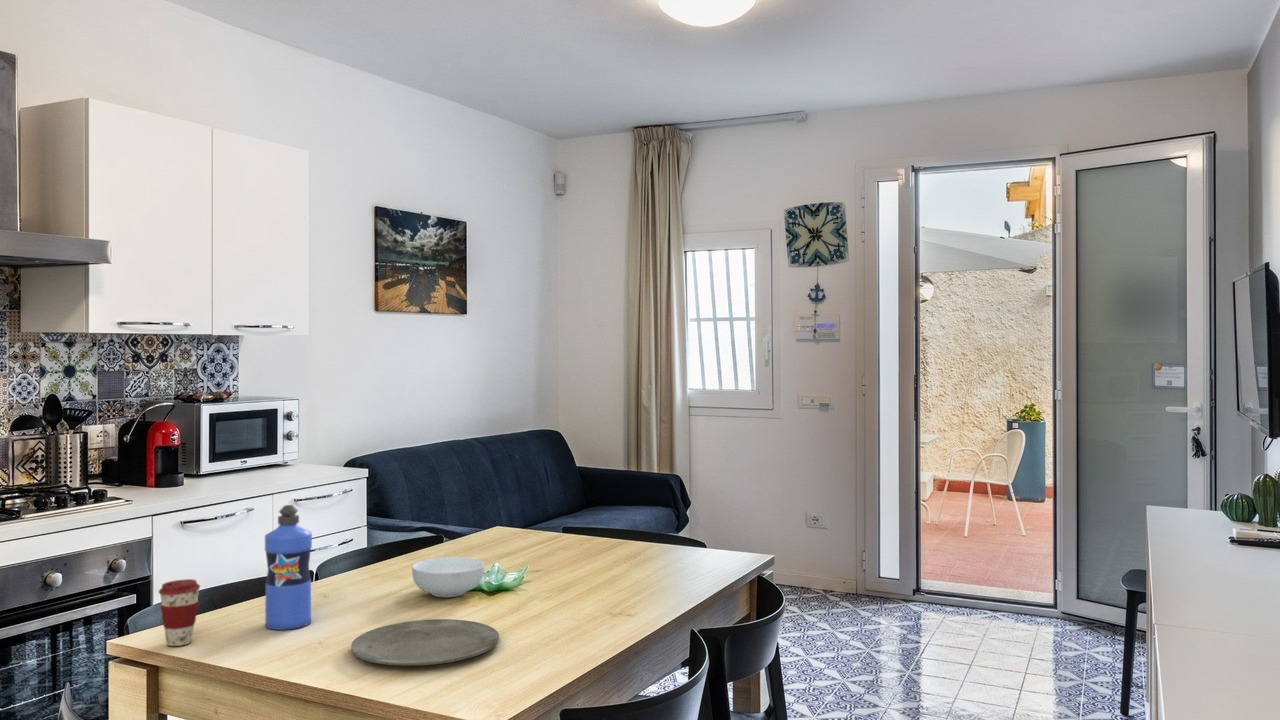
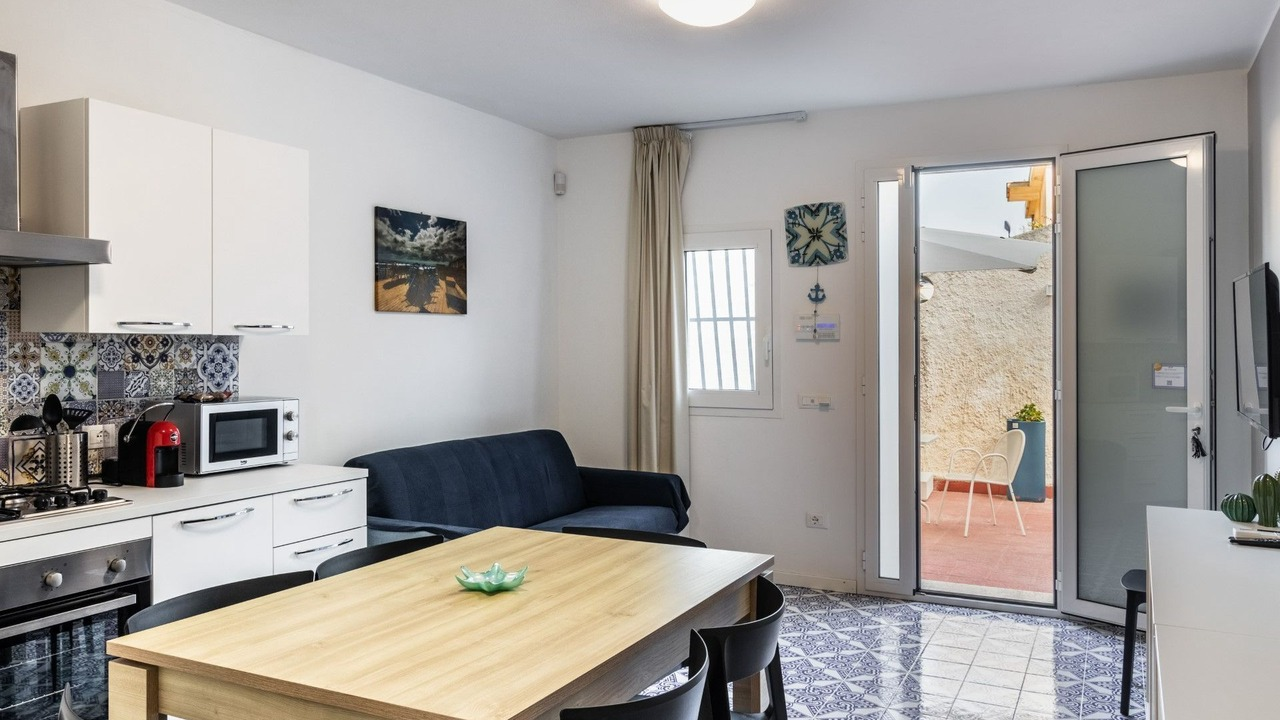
- plate [350,618,500,667]
- cereal bowl [411,556,485,598]
- water bottle [264,504,313,631]
- coffee cup [158,578,201,647]
